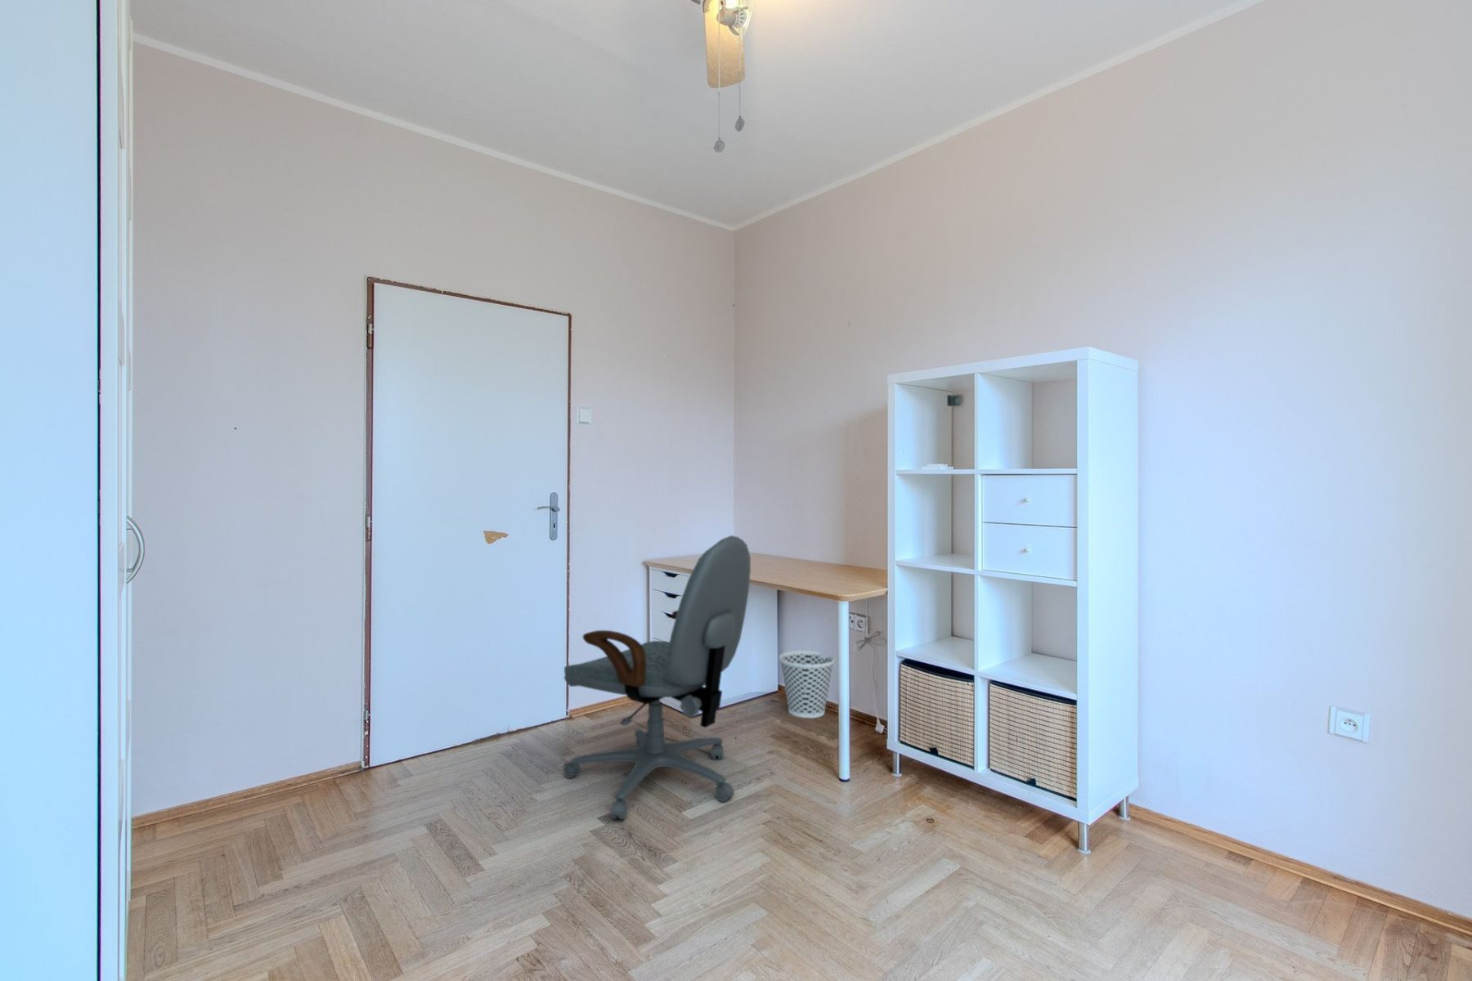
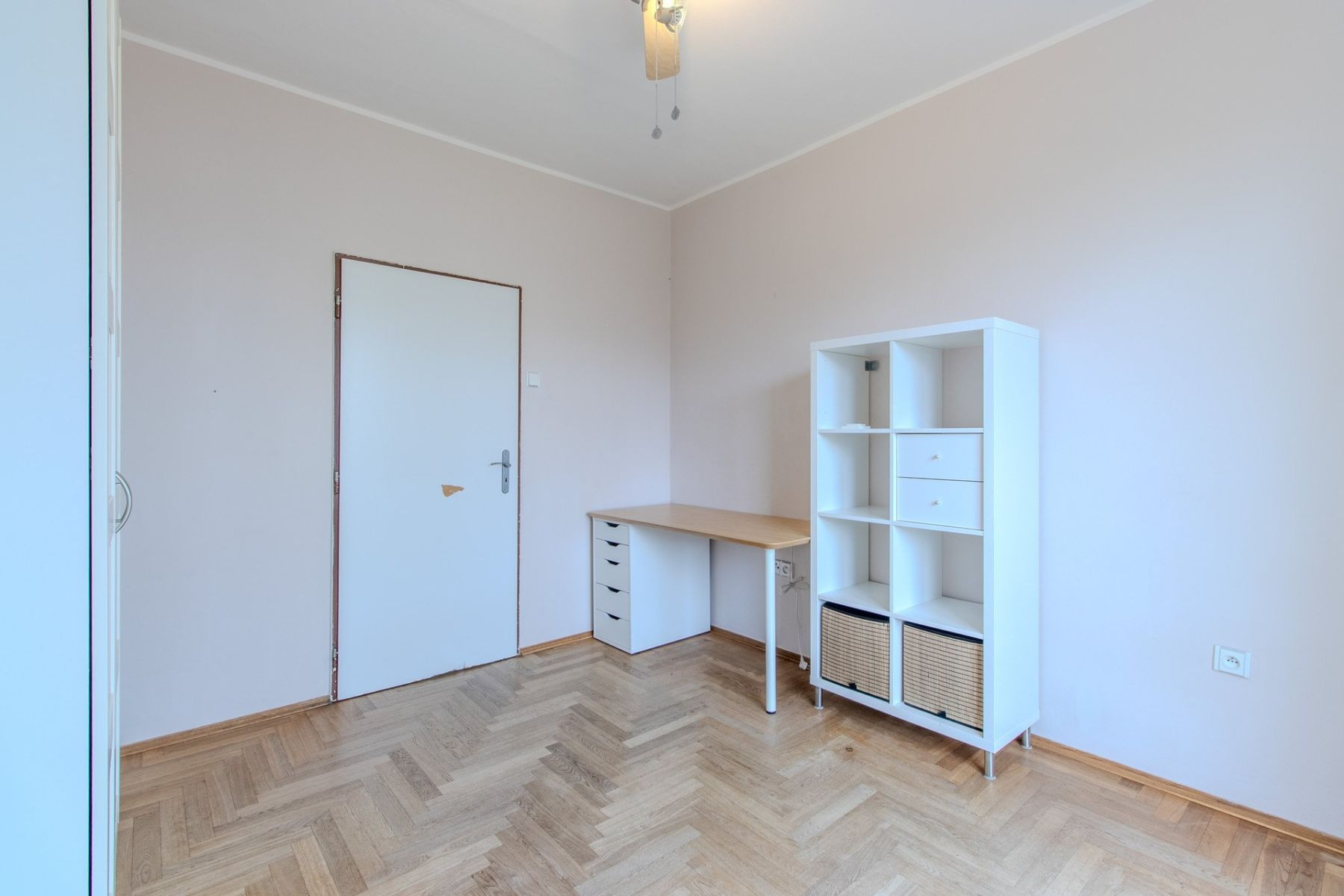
- office chair [563,534,751,820]
- wastebasket [779,650,836,719]
